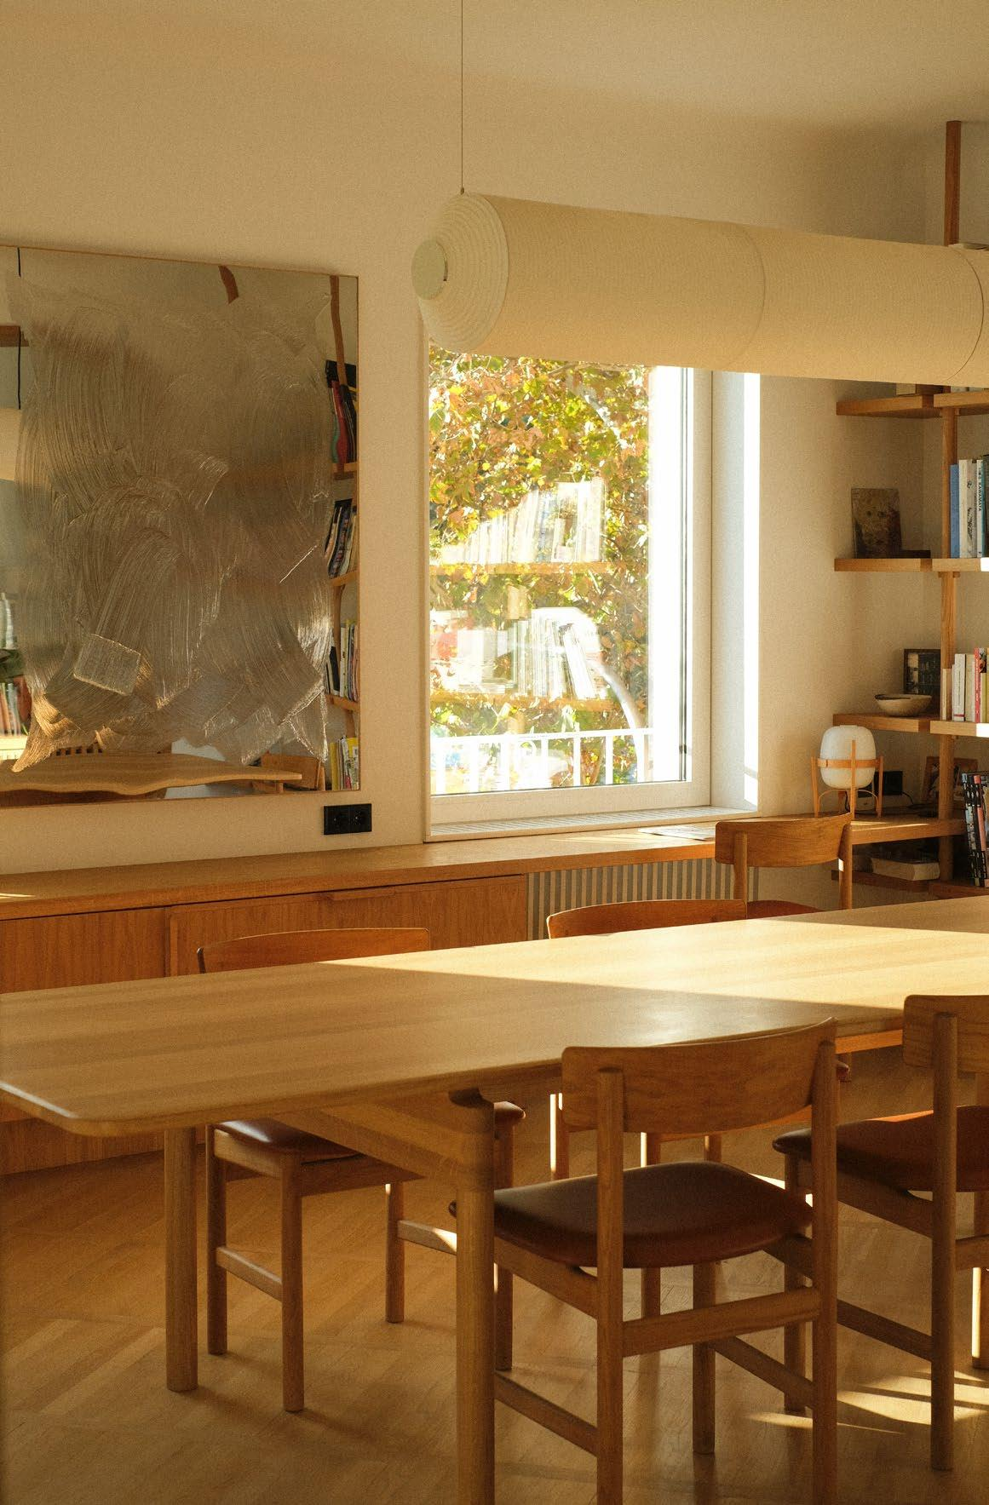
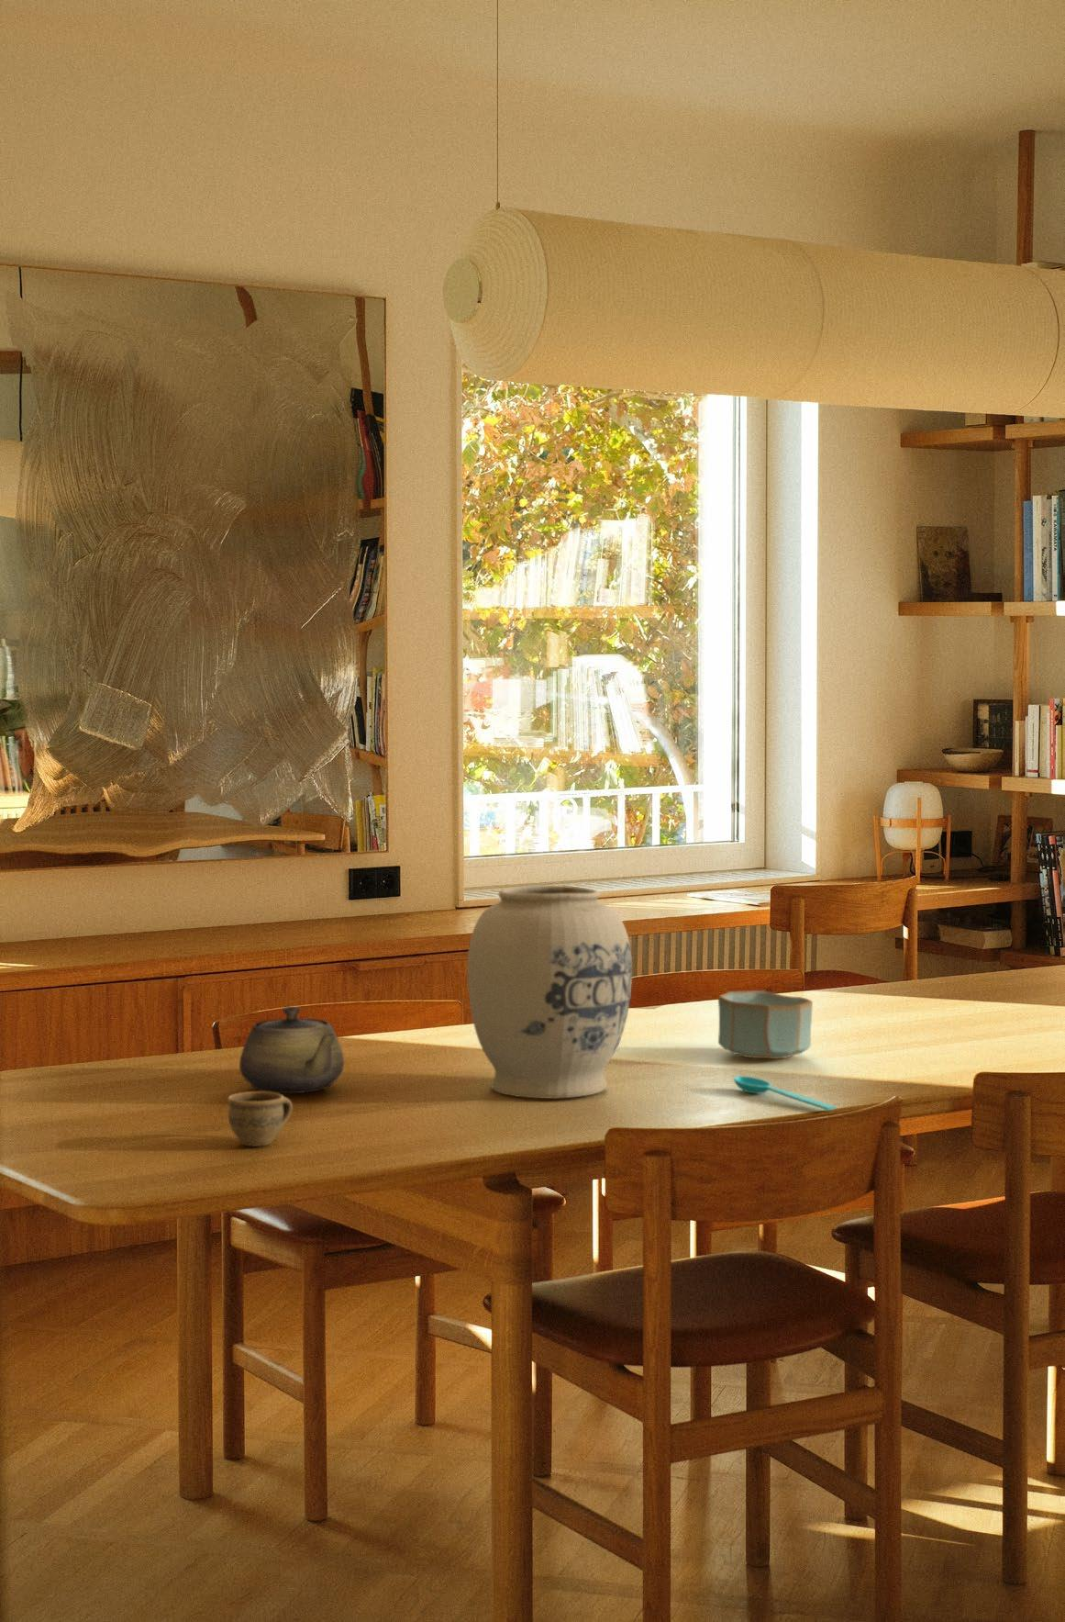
+ teapot [239,1006,345,1094]
+ vase [466,885,634,1100]
+ cup [227,1090,294,1148]
+ spoon [733,1075,837,1111]
+ bowl [718,989,814,1060]
